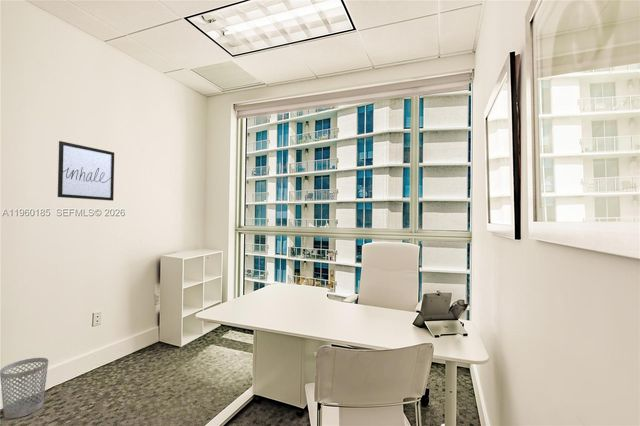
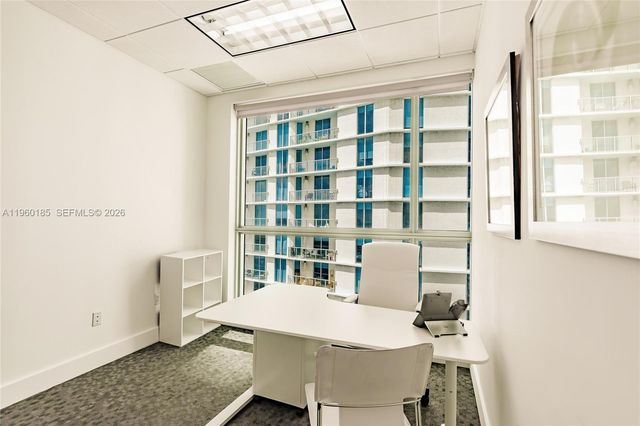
- wastebasket [0,357,50,419]
- wall art [57,140,115,202]
